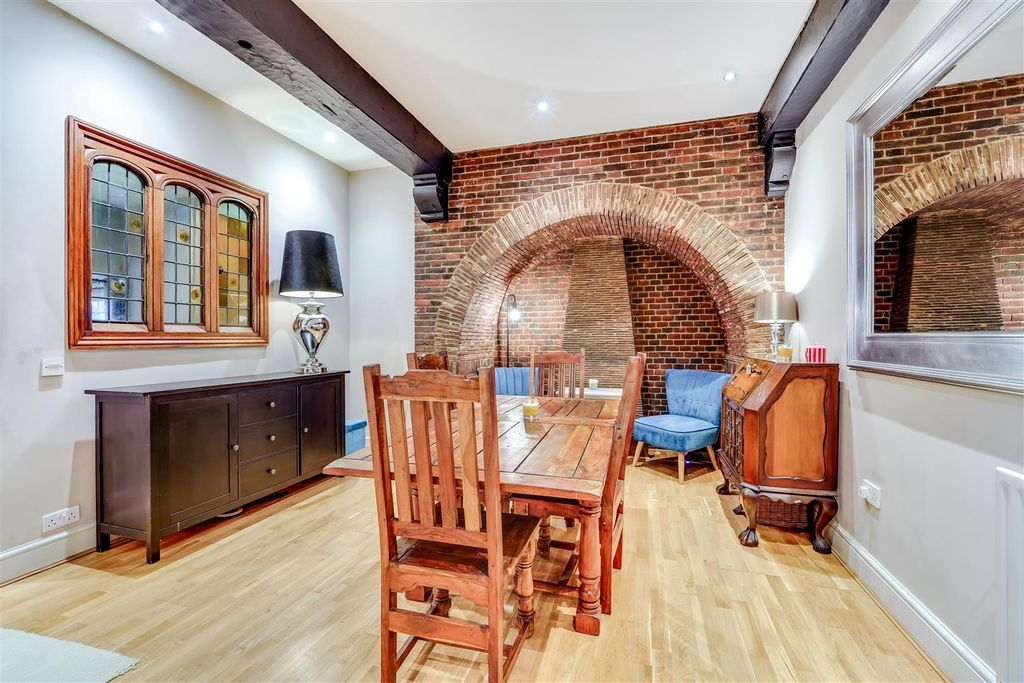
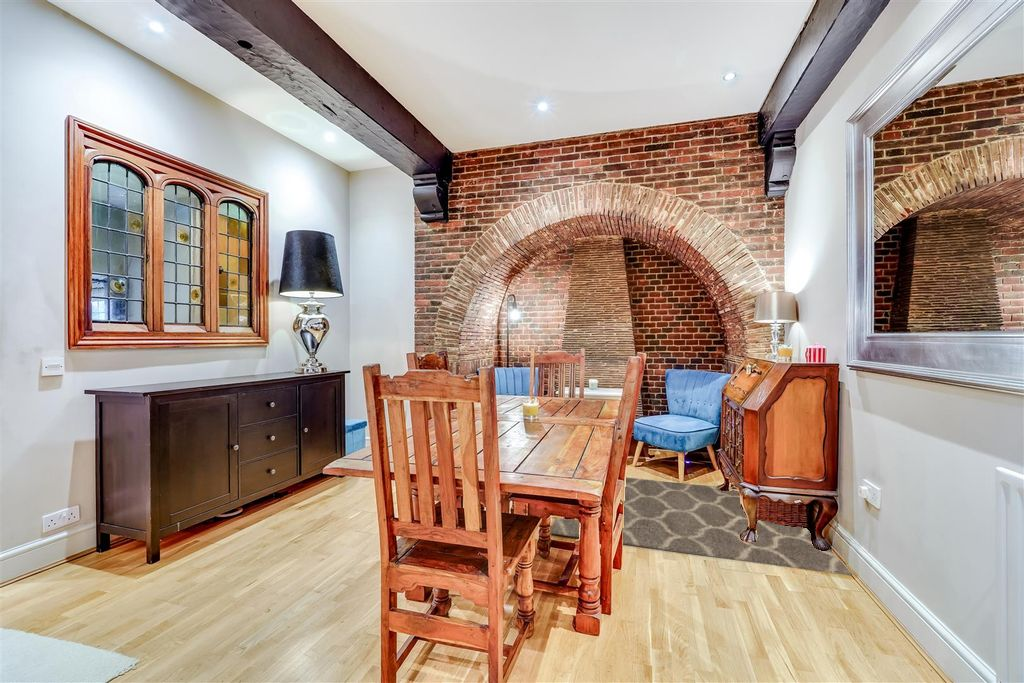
+ rug [549,477,853,576]
